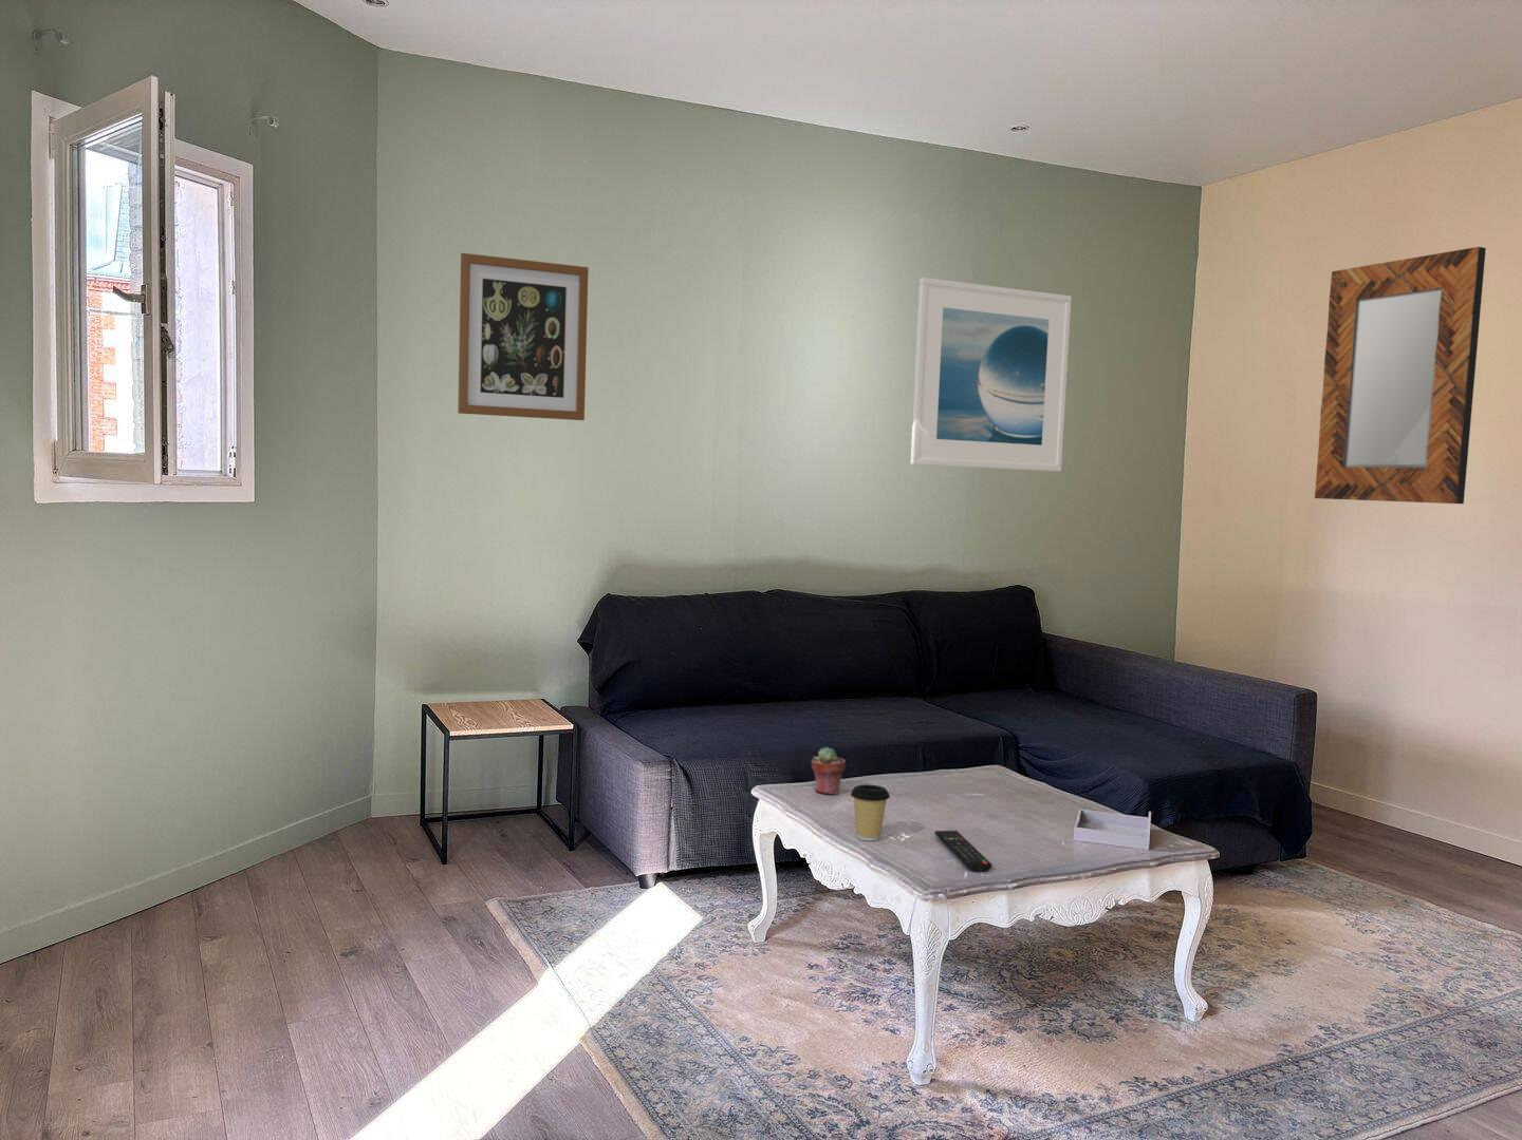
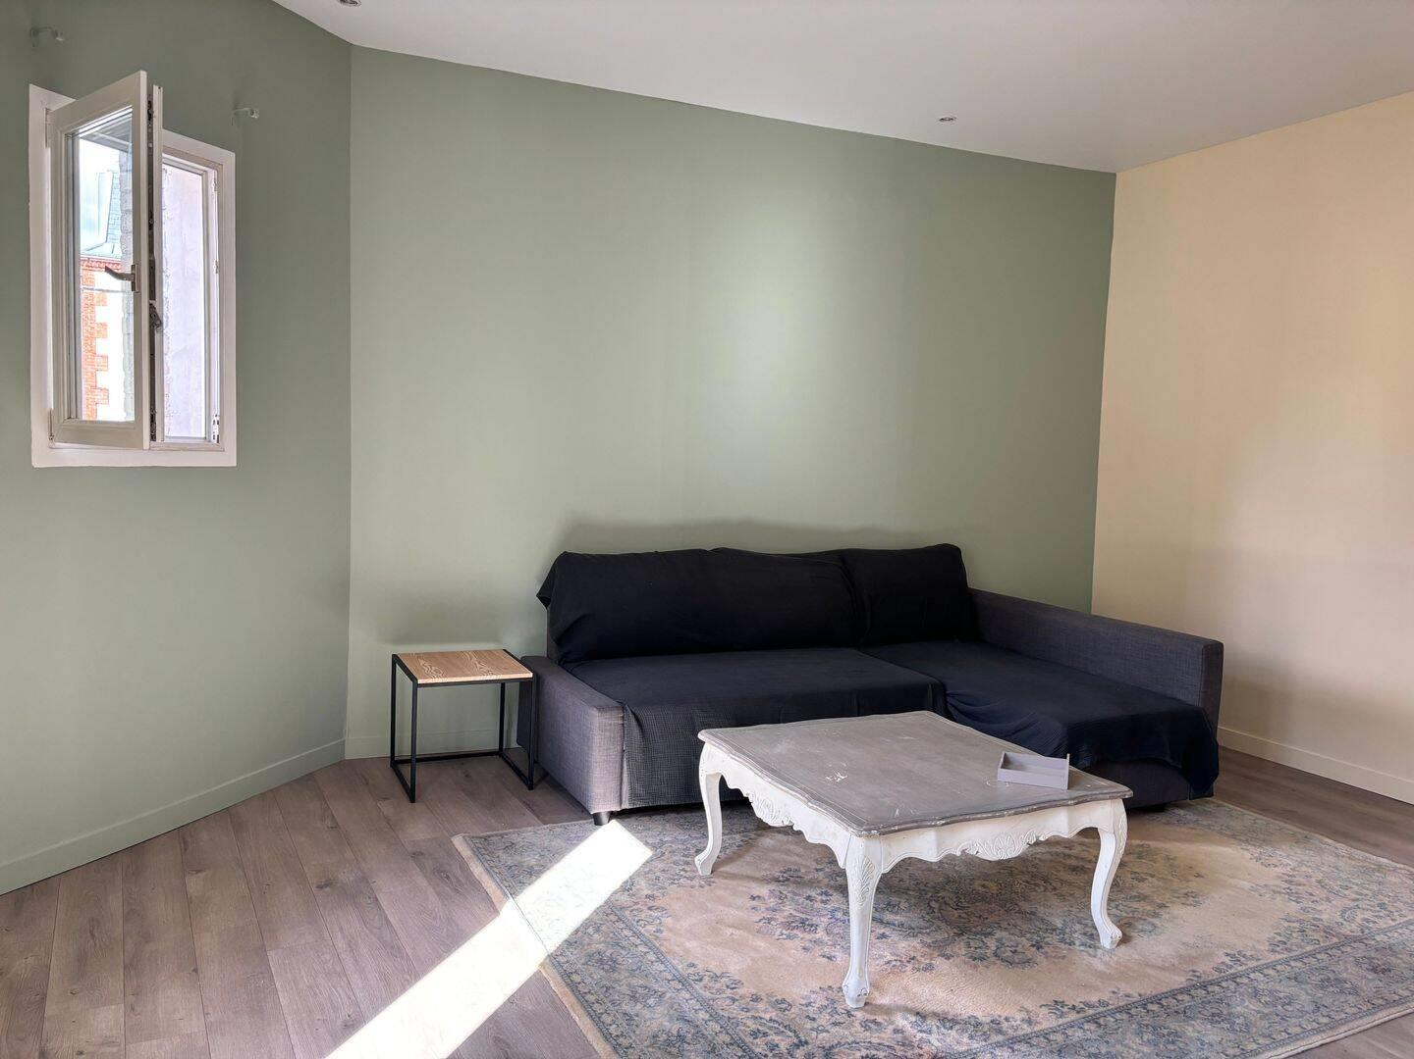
- potted succulent [810,746,846,796]
- wall art [457,253,590,422]
- remote control [935,830,992,873]
- home mirror [1313,245,1487,504]
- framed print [910,277,1073,473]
- coffee cup [850,783,890,842]
